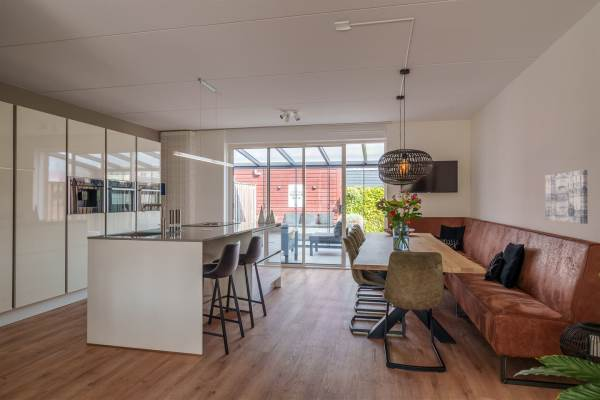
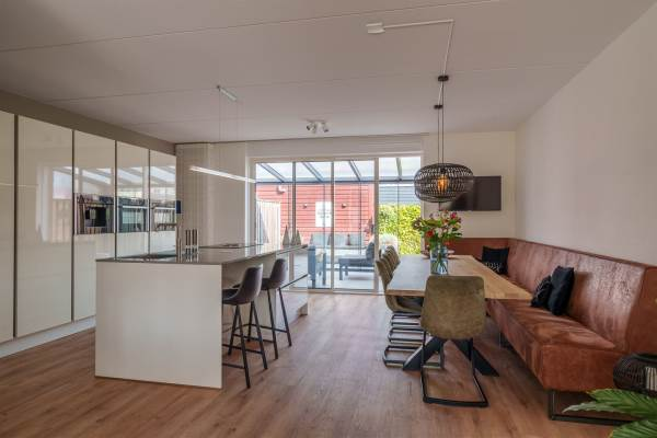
- wall art [544,169,589,225]
